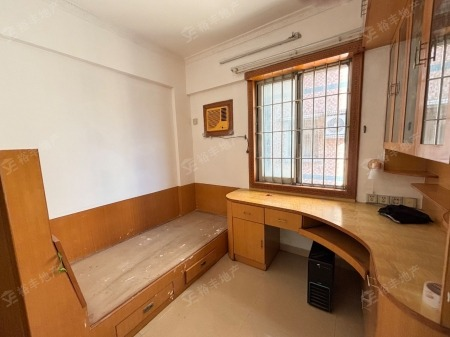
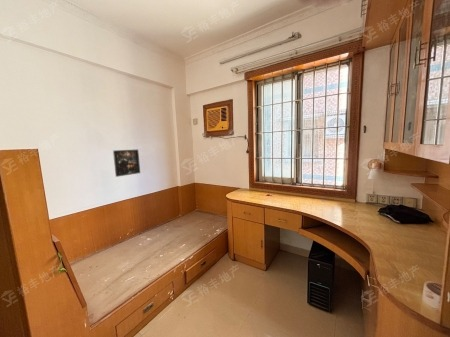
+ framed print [112,148,141,178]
